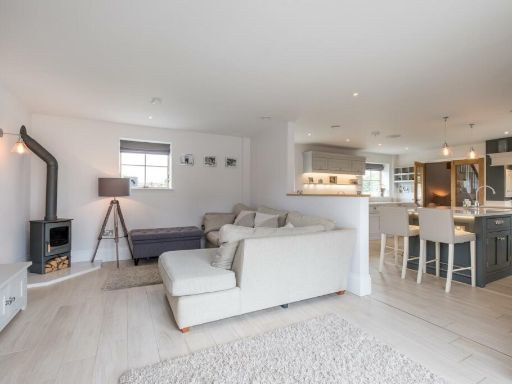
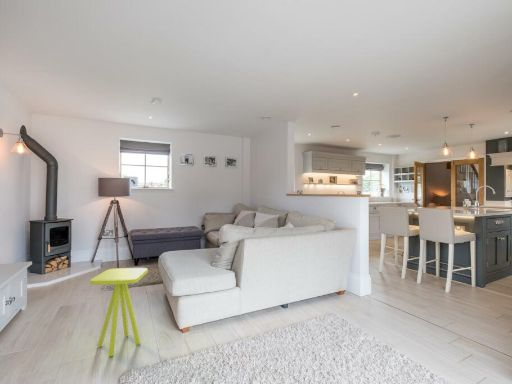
+ side table [89,267,149,357]
